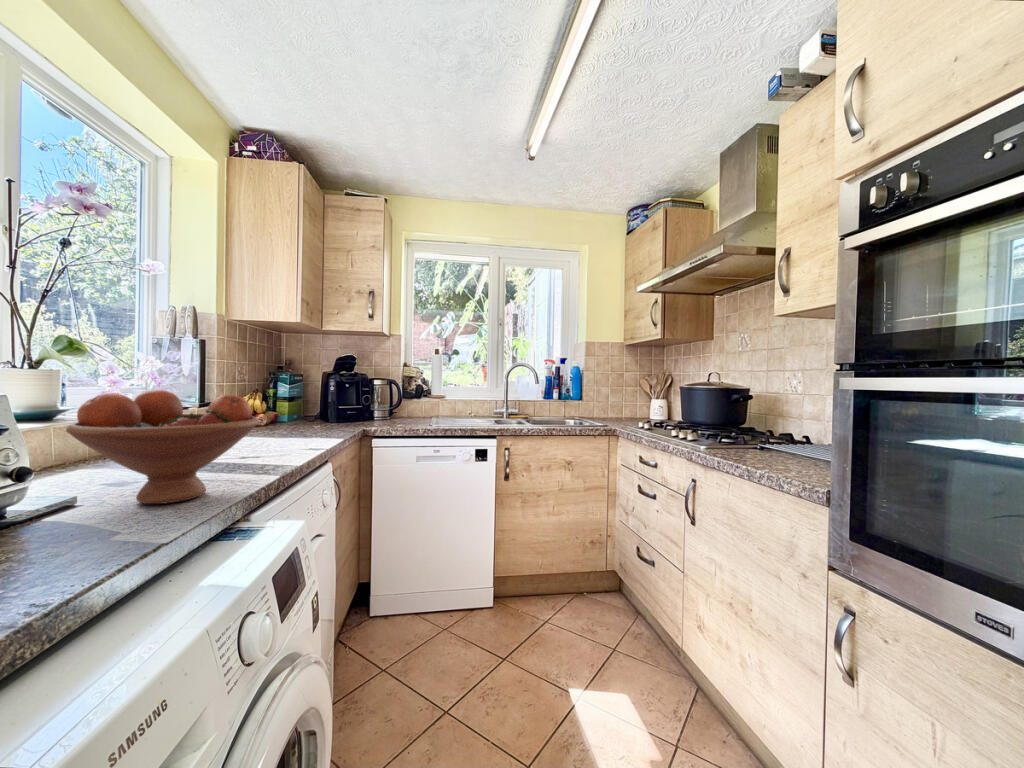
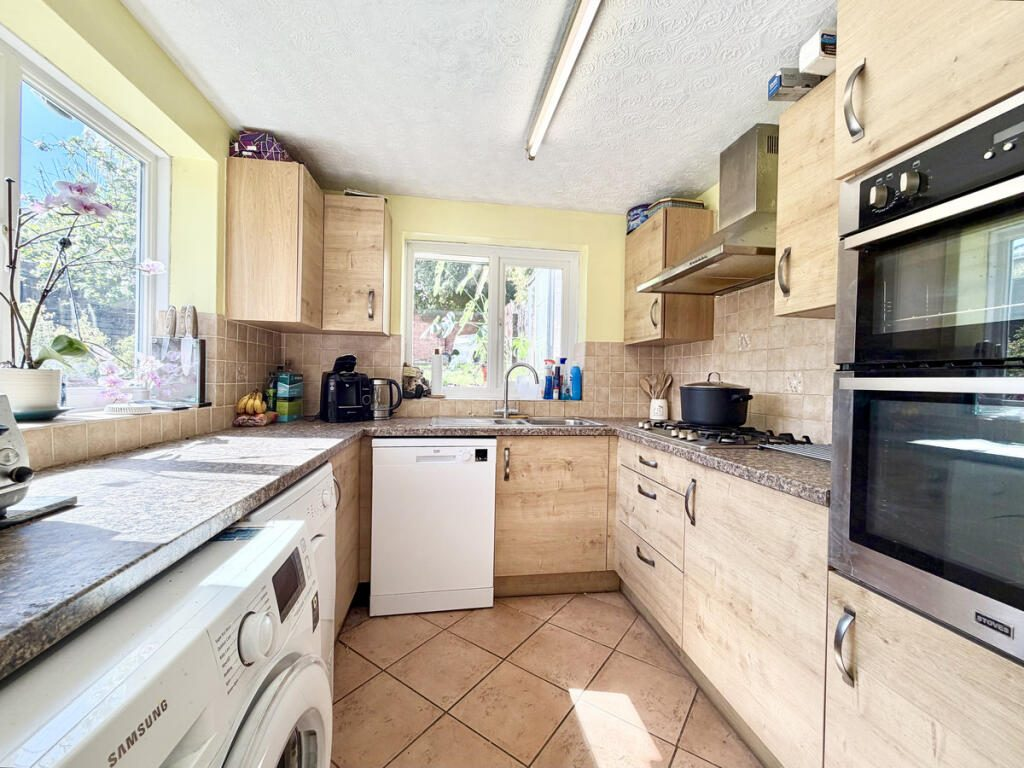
- fruit bowl [65,389,260,505]
